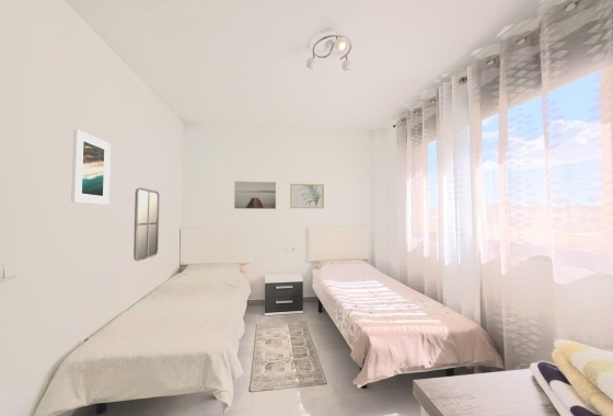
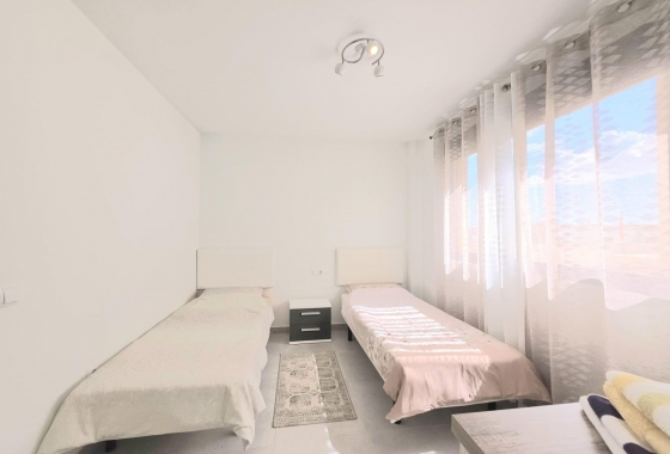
- wall art [289,183,325,209]
- home mirror [132,186,161,263]
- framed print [70,128,112,206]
- wall art [233,181,277,210]
